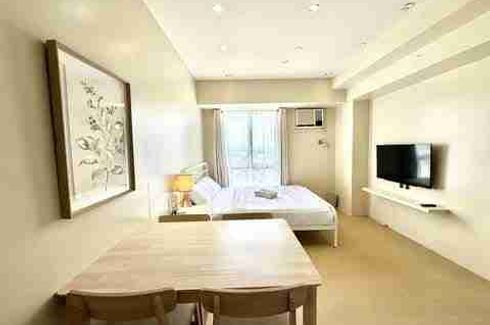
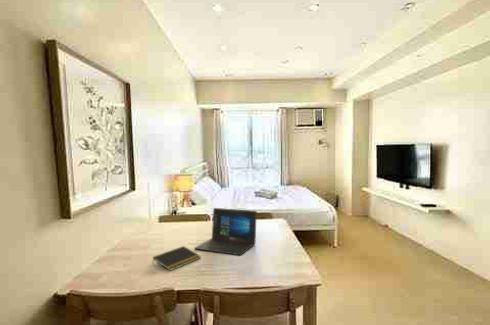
+ laptop [193,207,258,256]
+ notepad [151,245,201,272]
